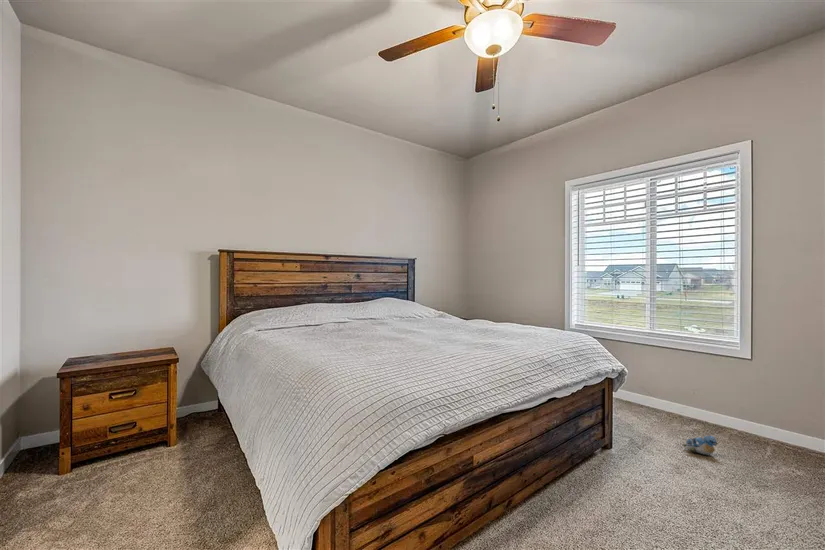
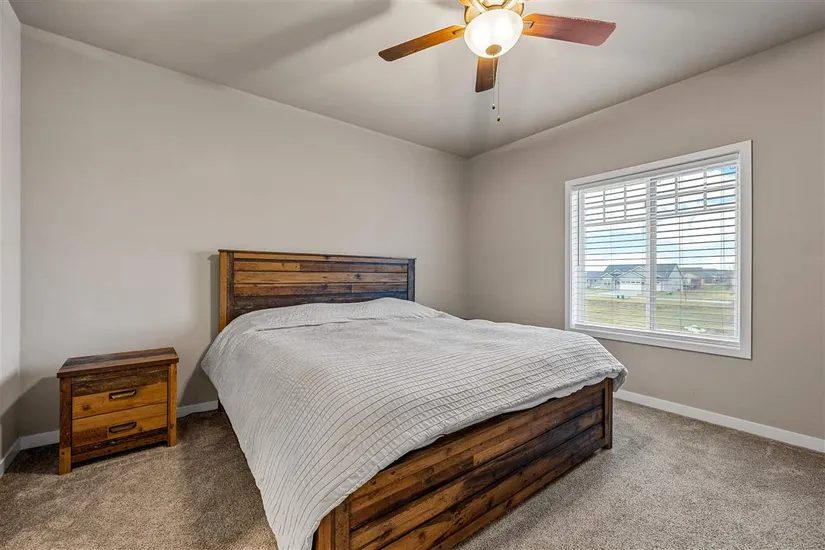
- plush toy [681,435,719,456]
